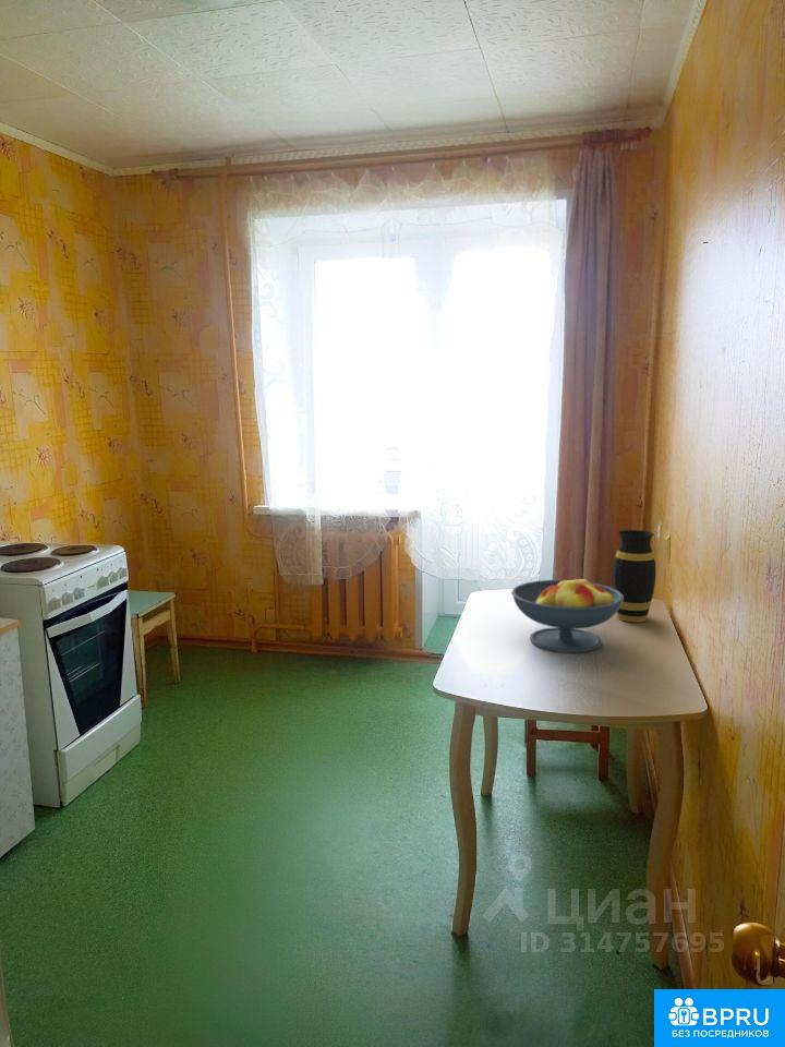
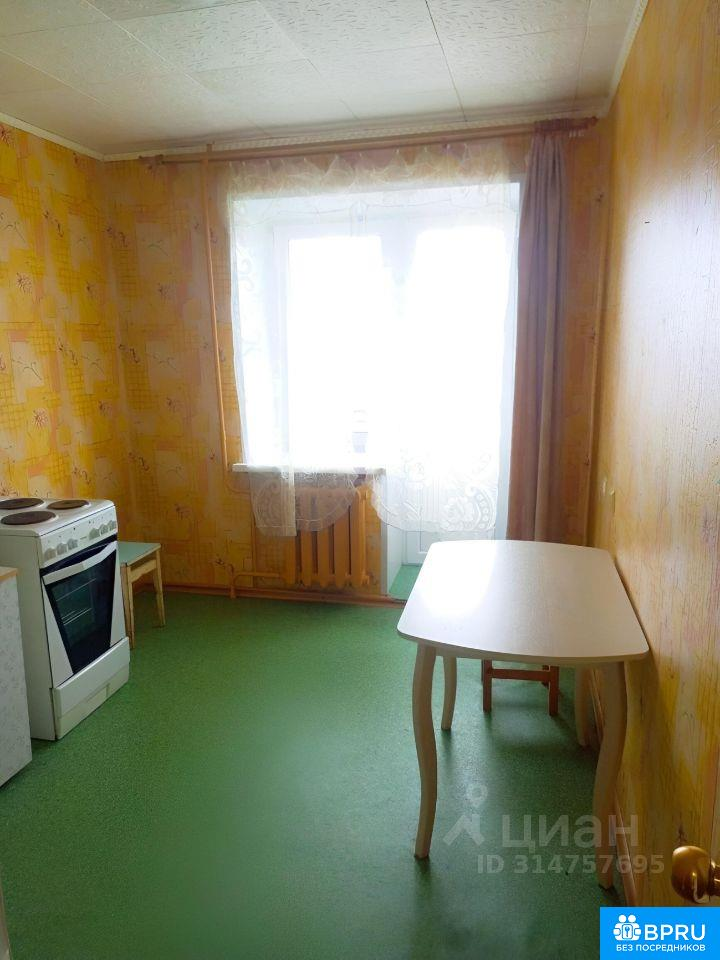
- fruit bowl [510,574,624,653]
- vase [612,529,657,623]
